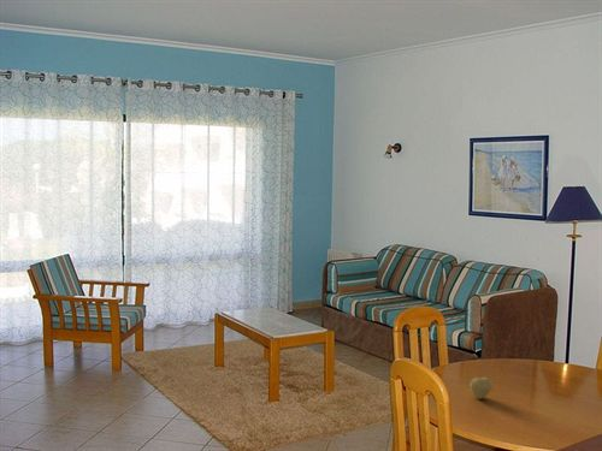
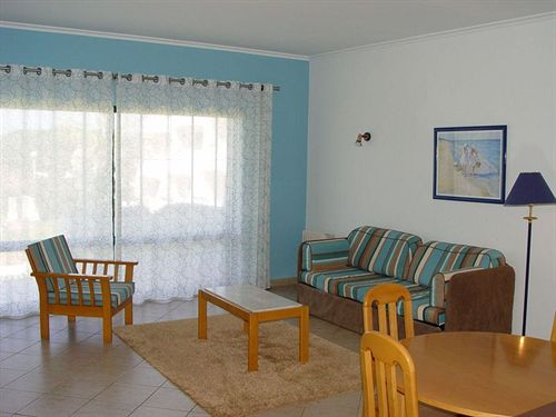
- fruit [470,372,494,400]
